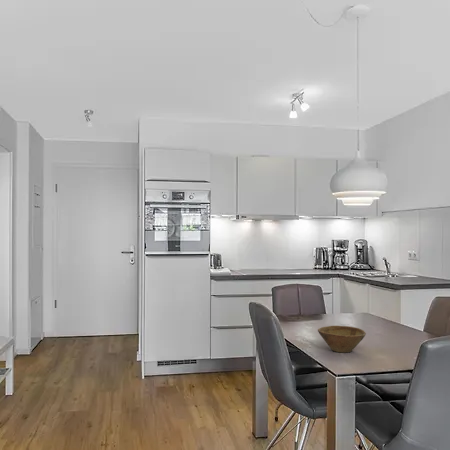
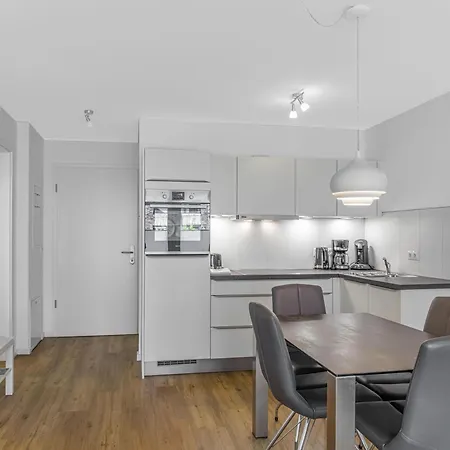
- bowl [317,325,367,353]
